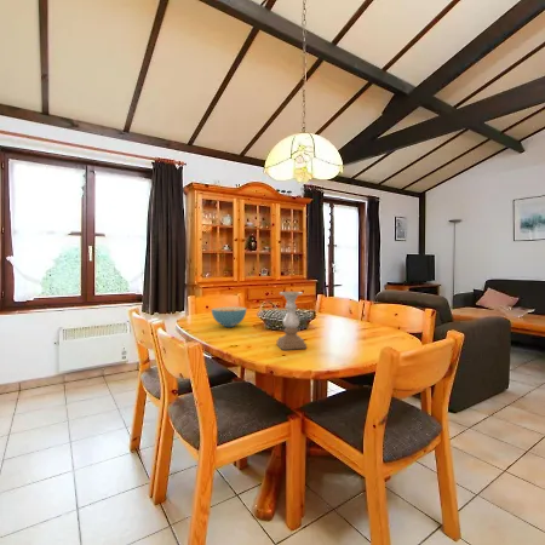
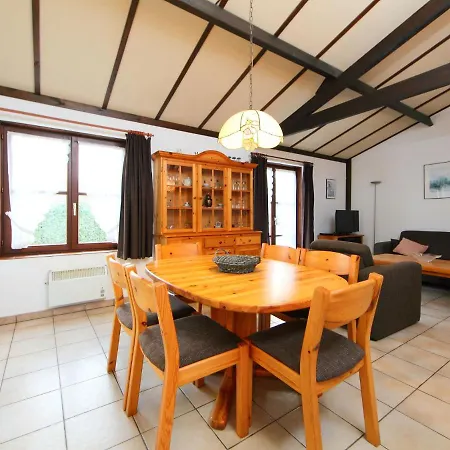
- cereal bowl [211,305,248,328]
- candle holder [276,291,308,351]
